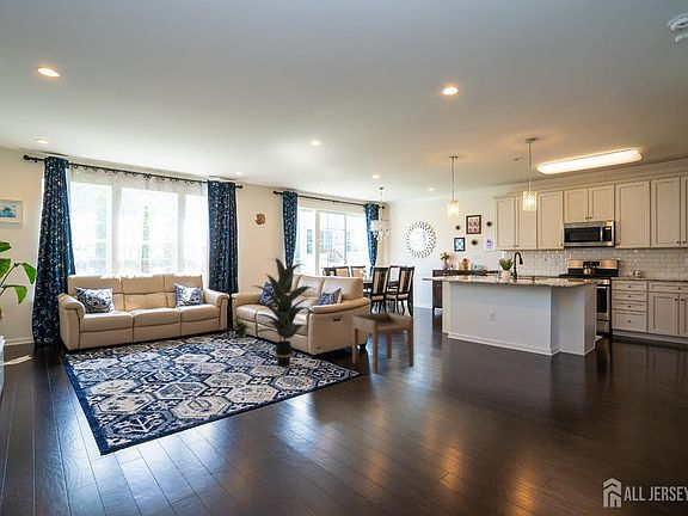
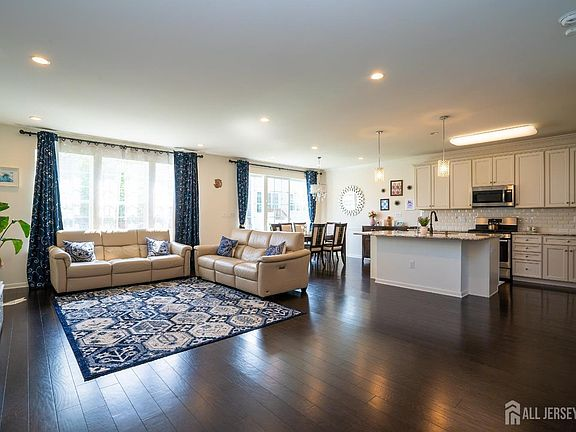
- potted plant [231,317,253,339]
- side table [351,311,414,375]
- indoor plant [252,257,318,367]
